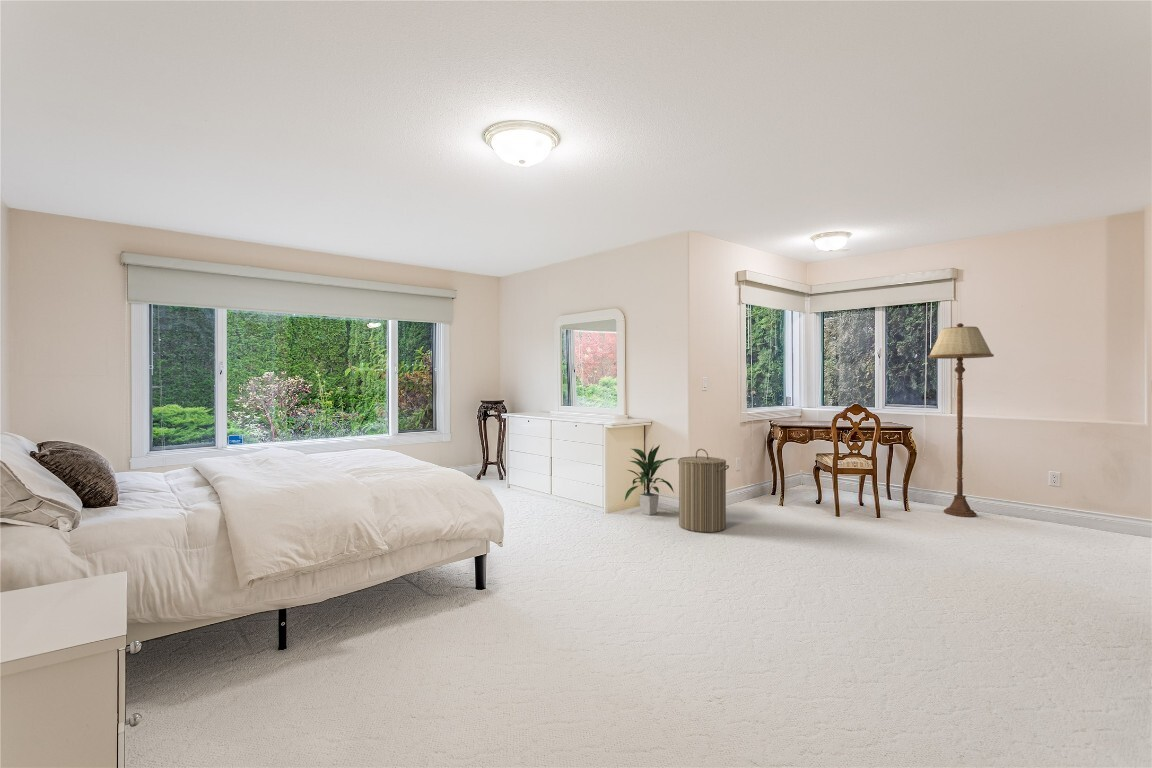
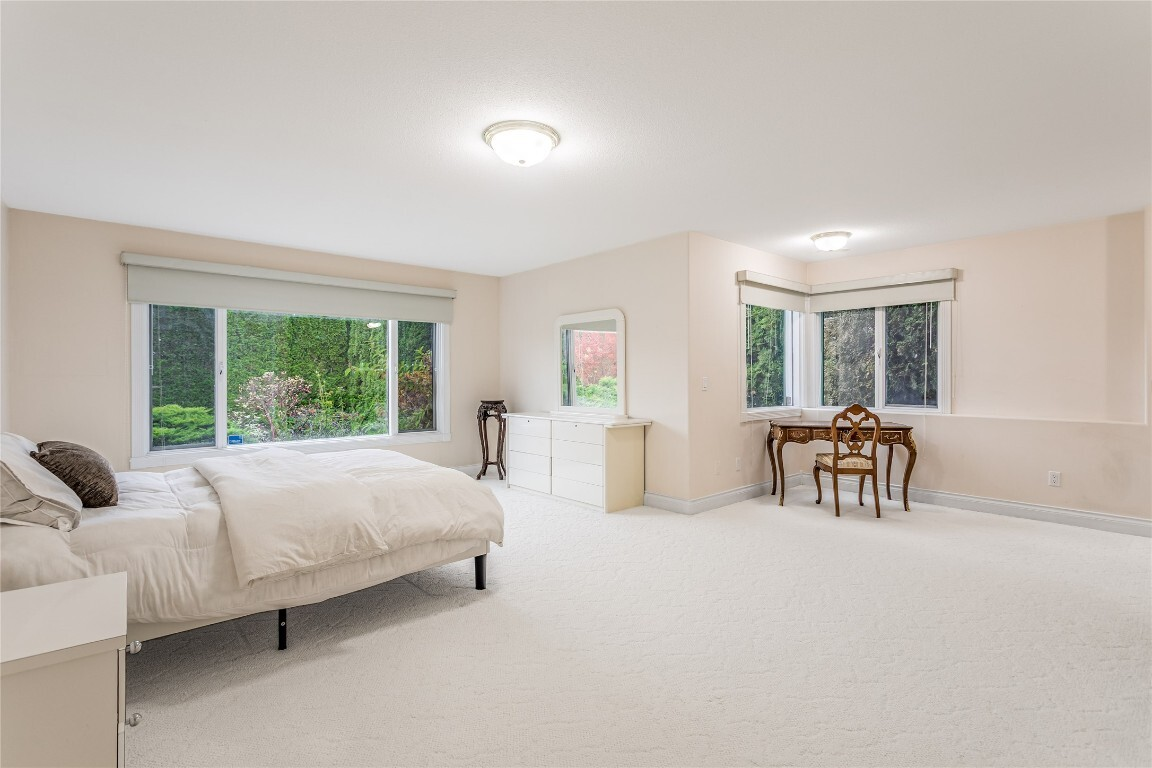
- laundry hamper [677,448,730,533]
- indoor plant [623,444,677,516]
- floor lamp [927,322,995,518]
